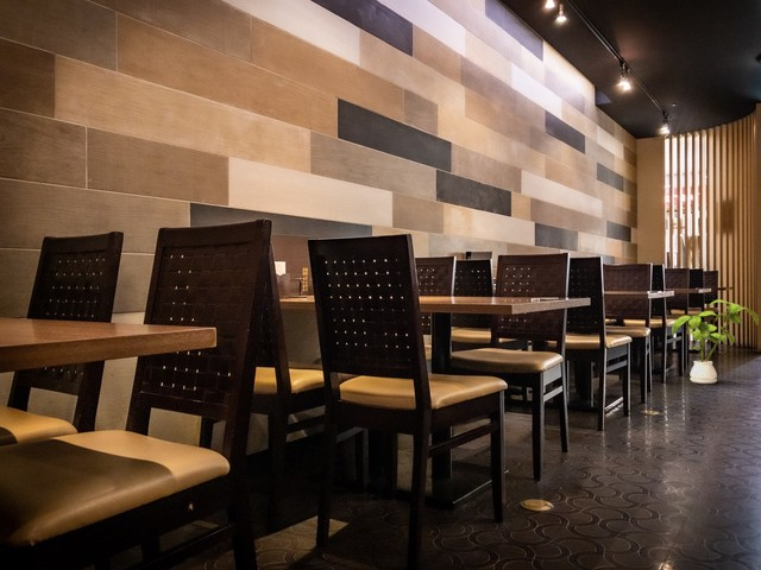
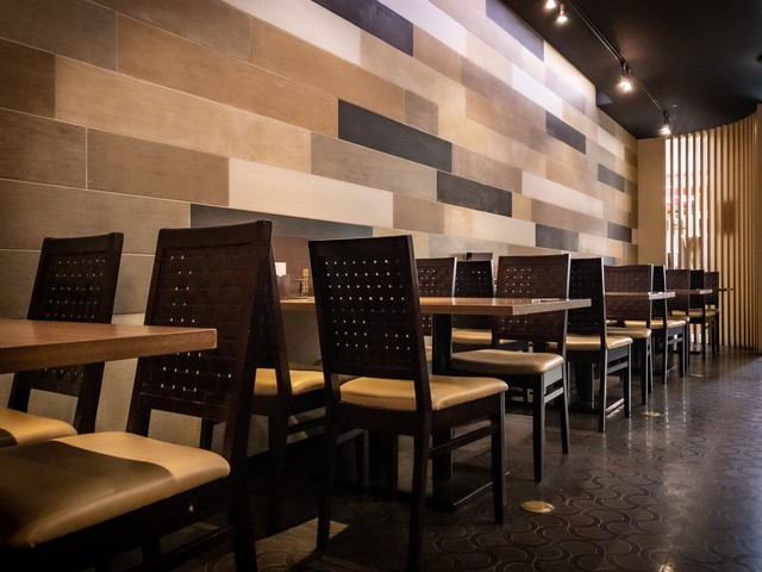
- house plant [671,299,760,385]
